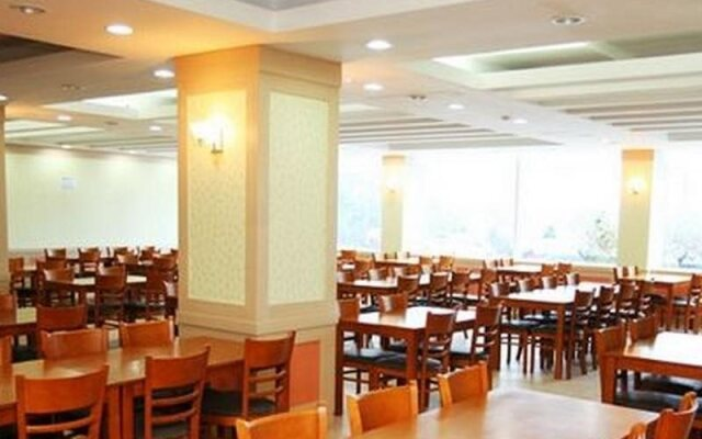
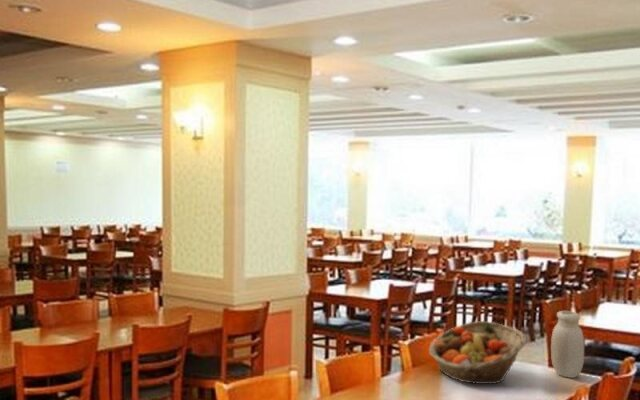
+ jar [550,310,585,379]
+ fruit basket [428,320,527,385]
